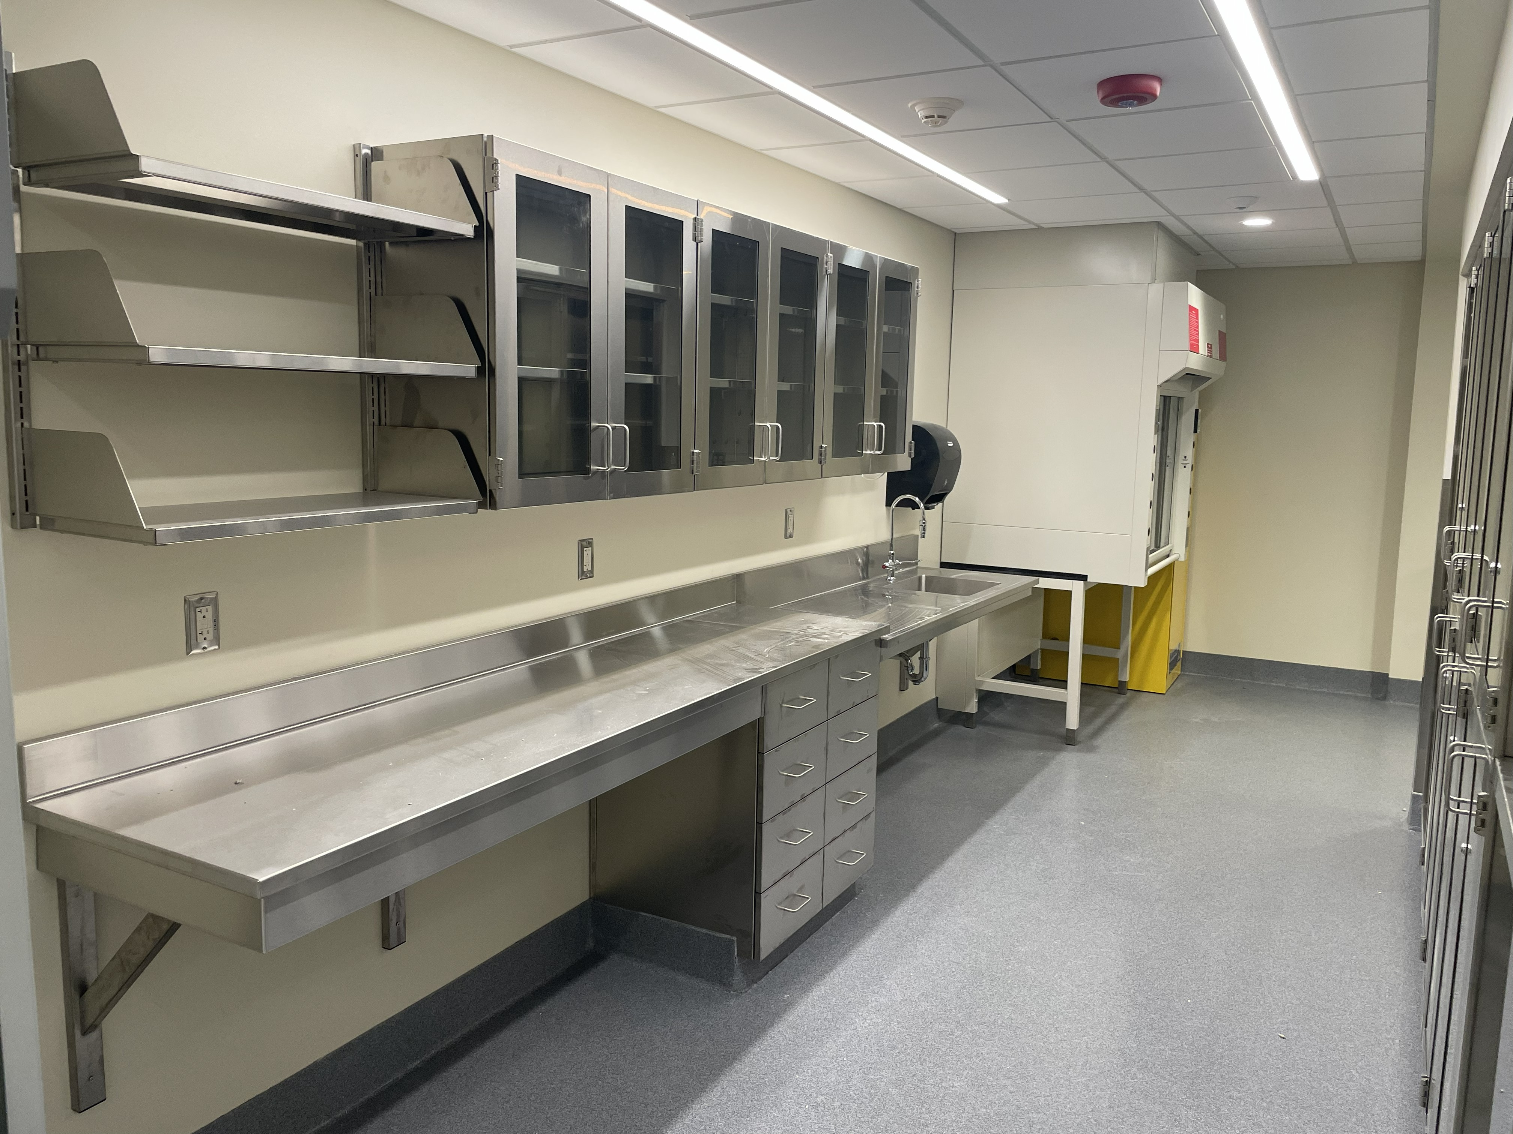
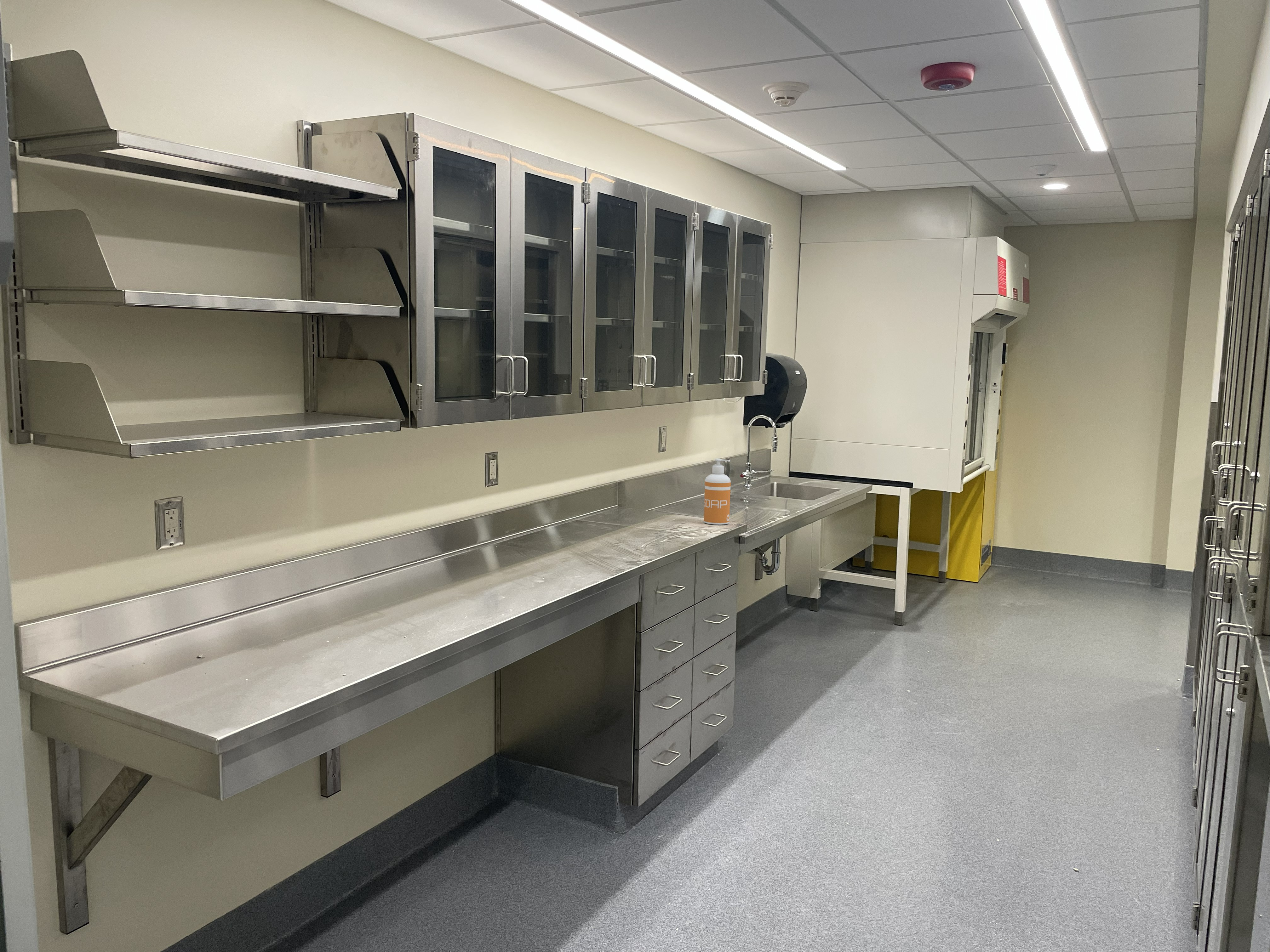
+ soap dispenser [703,458,731,525]
